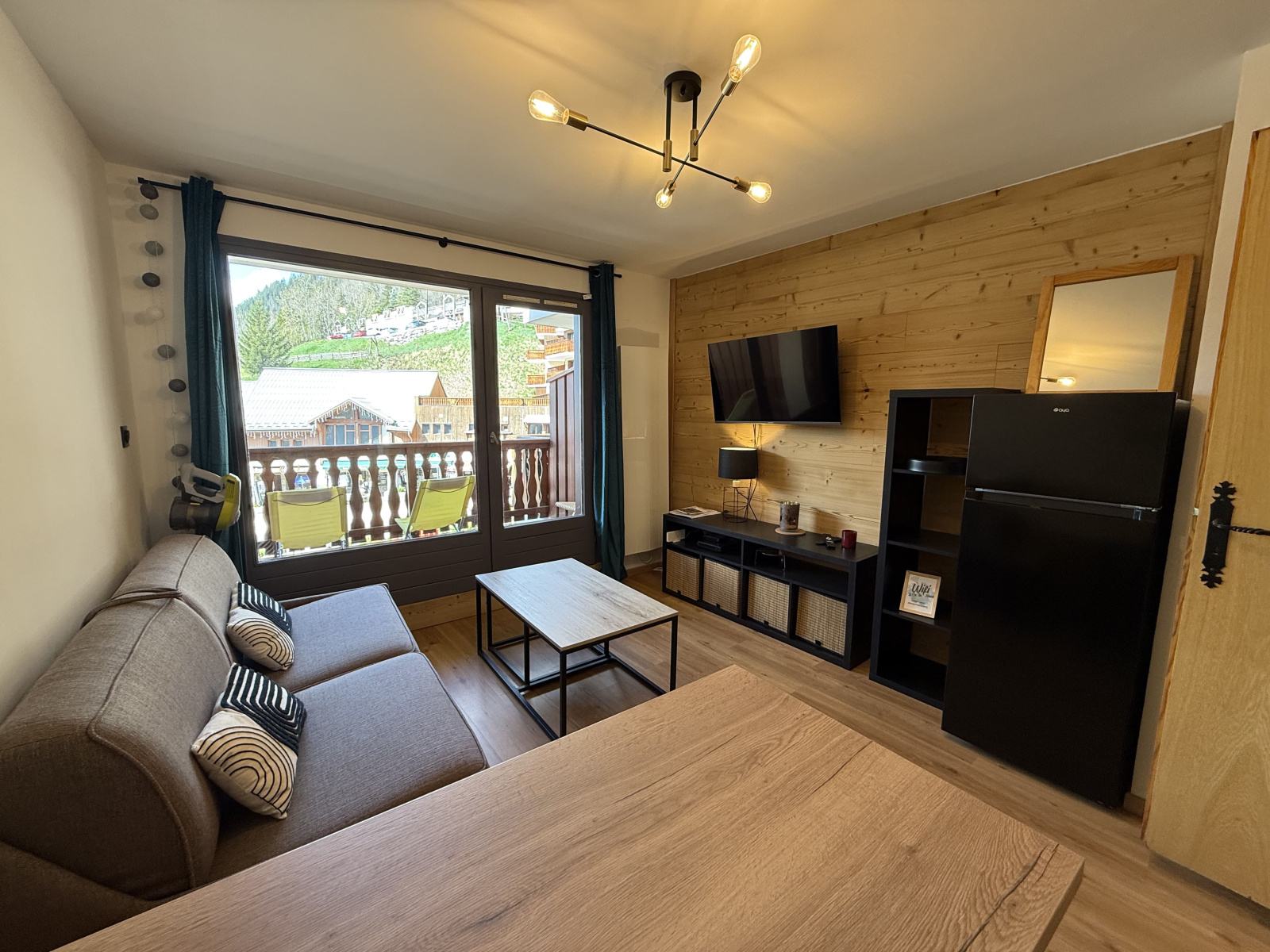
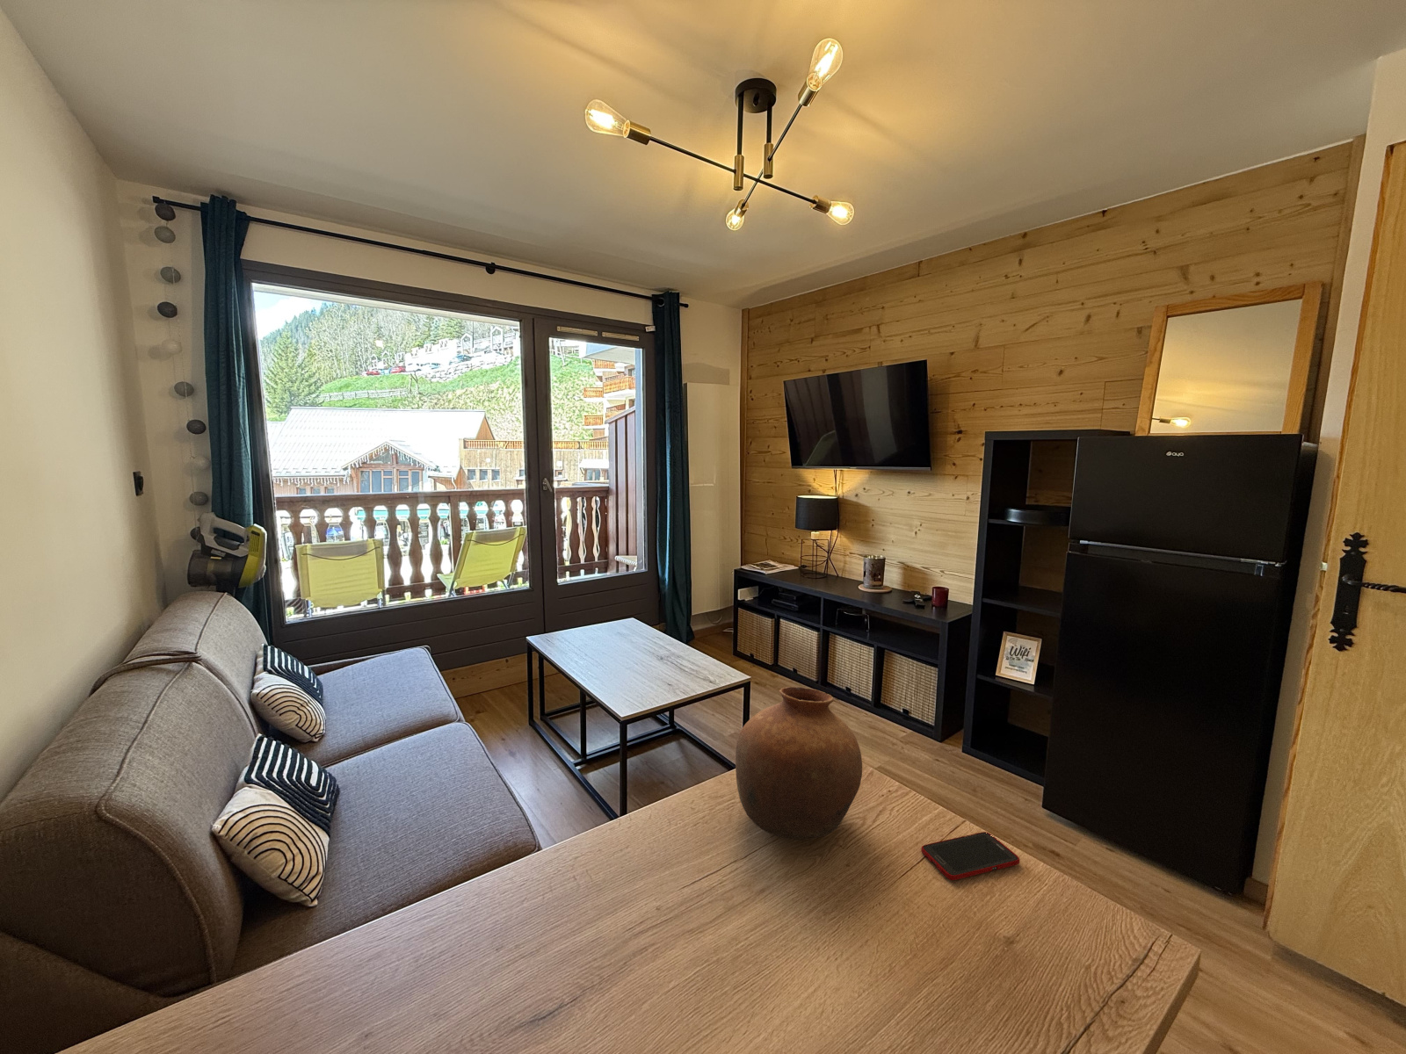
+ pottery [735,686,862,839]
+ cell phone [920,830,1021,881]
